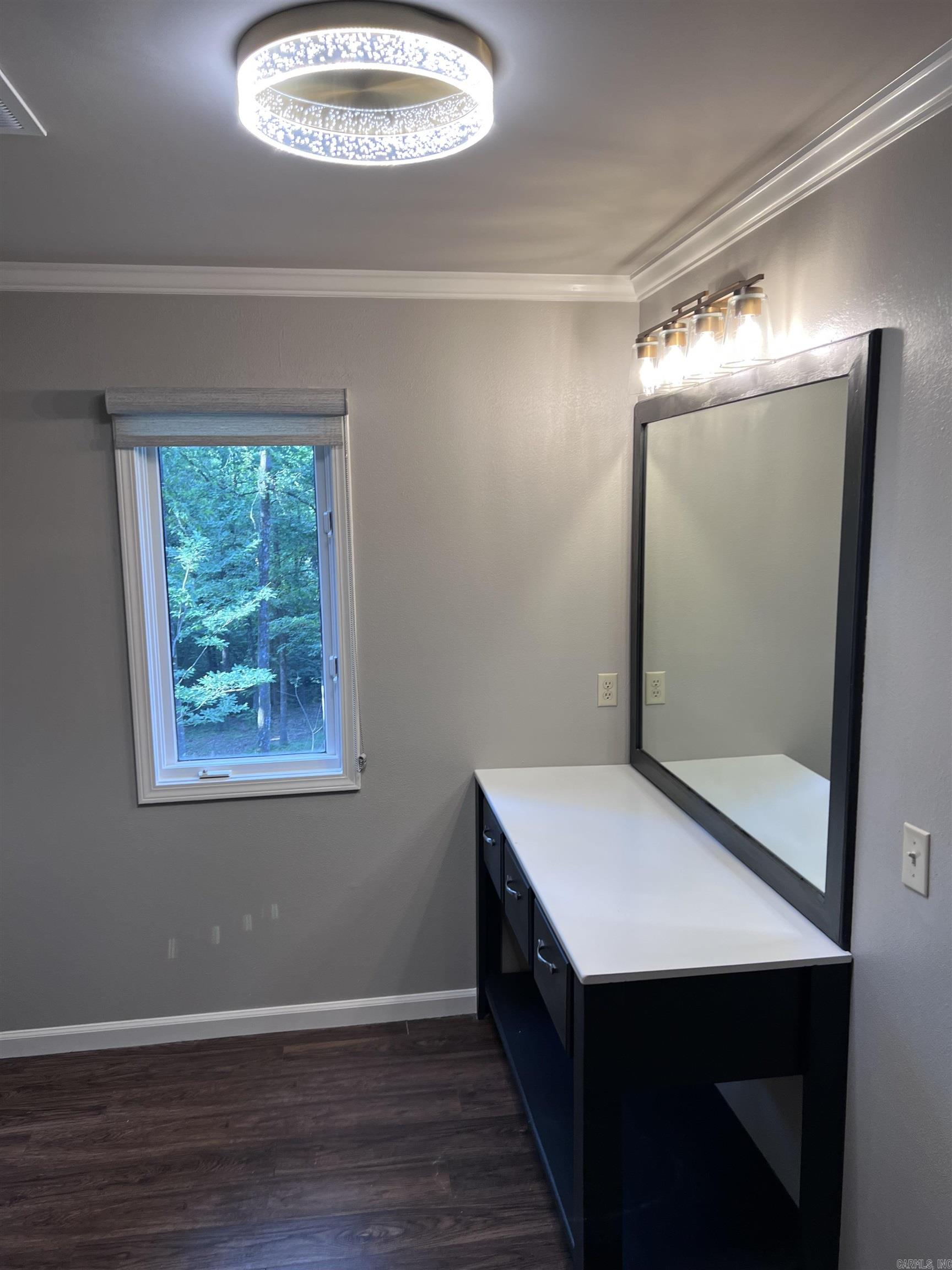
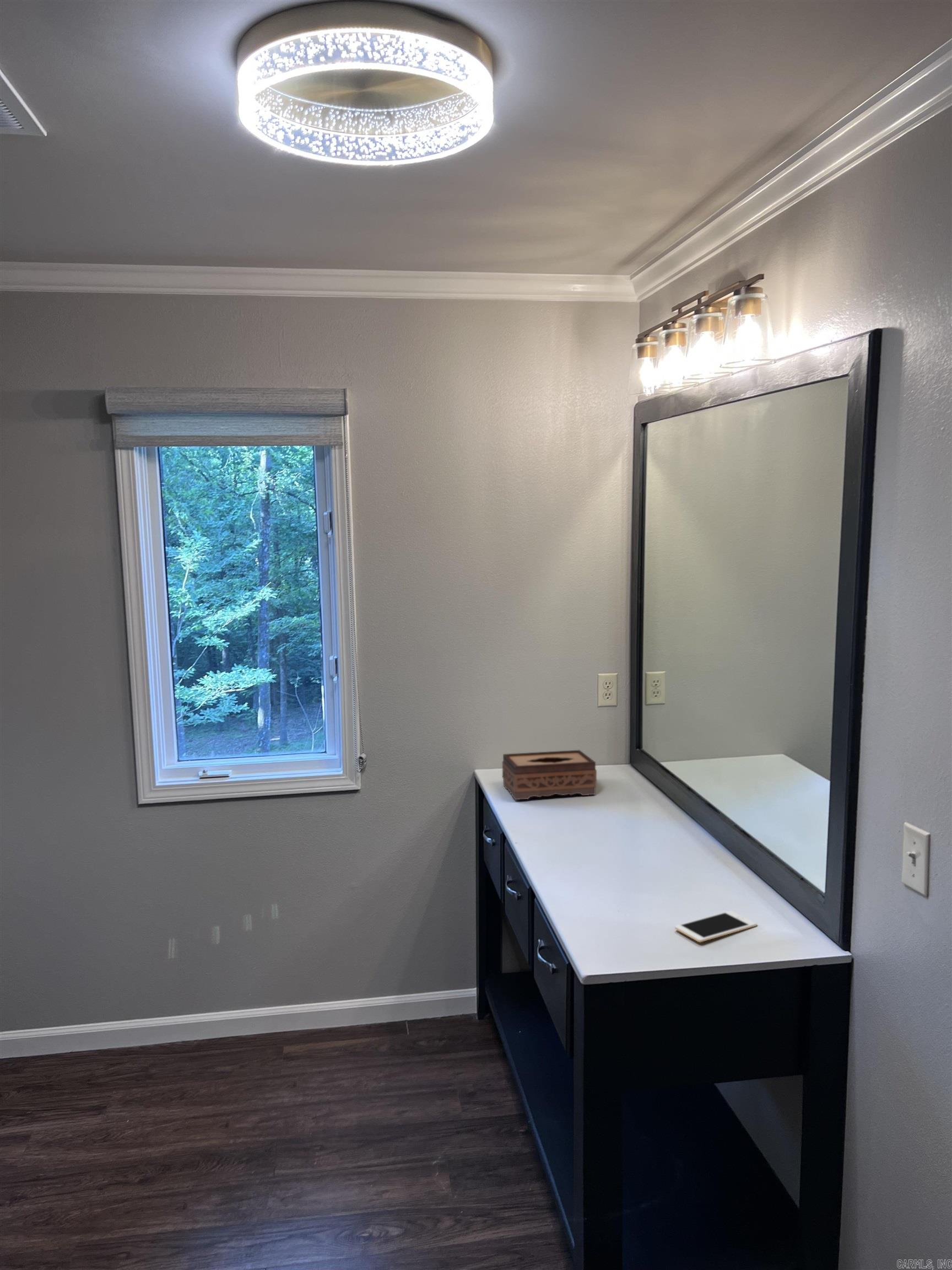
+ cell phone [674,910,758,943]
+ tissue box [502,750,597,800]
